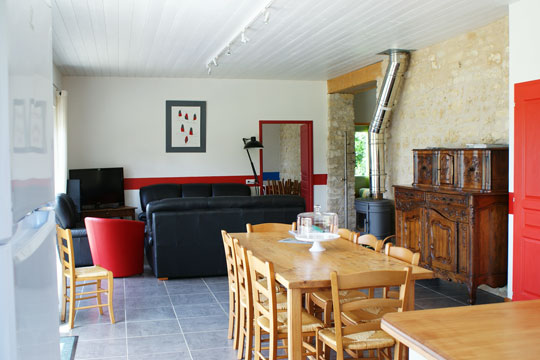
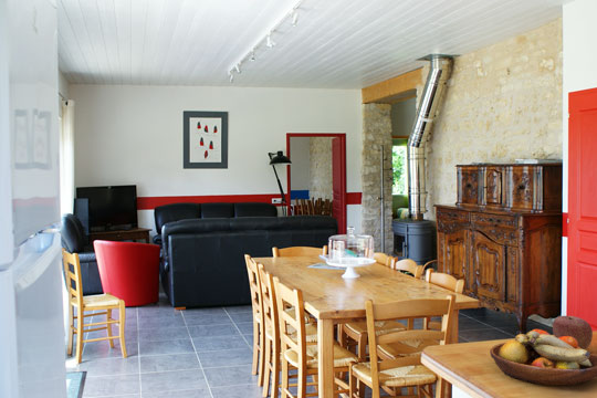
+ apple [552,315,594,350]
+ fruit bowl [489,328,597,387]
